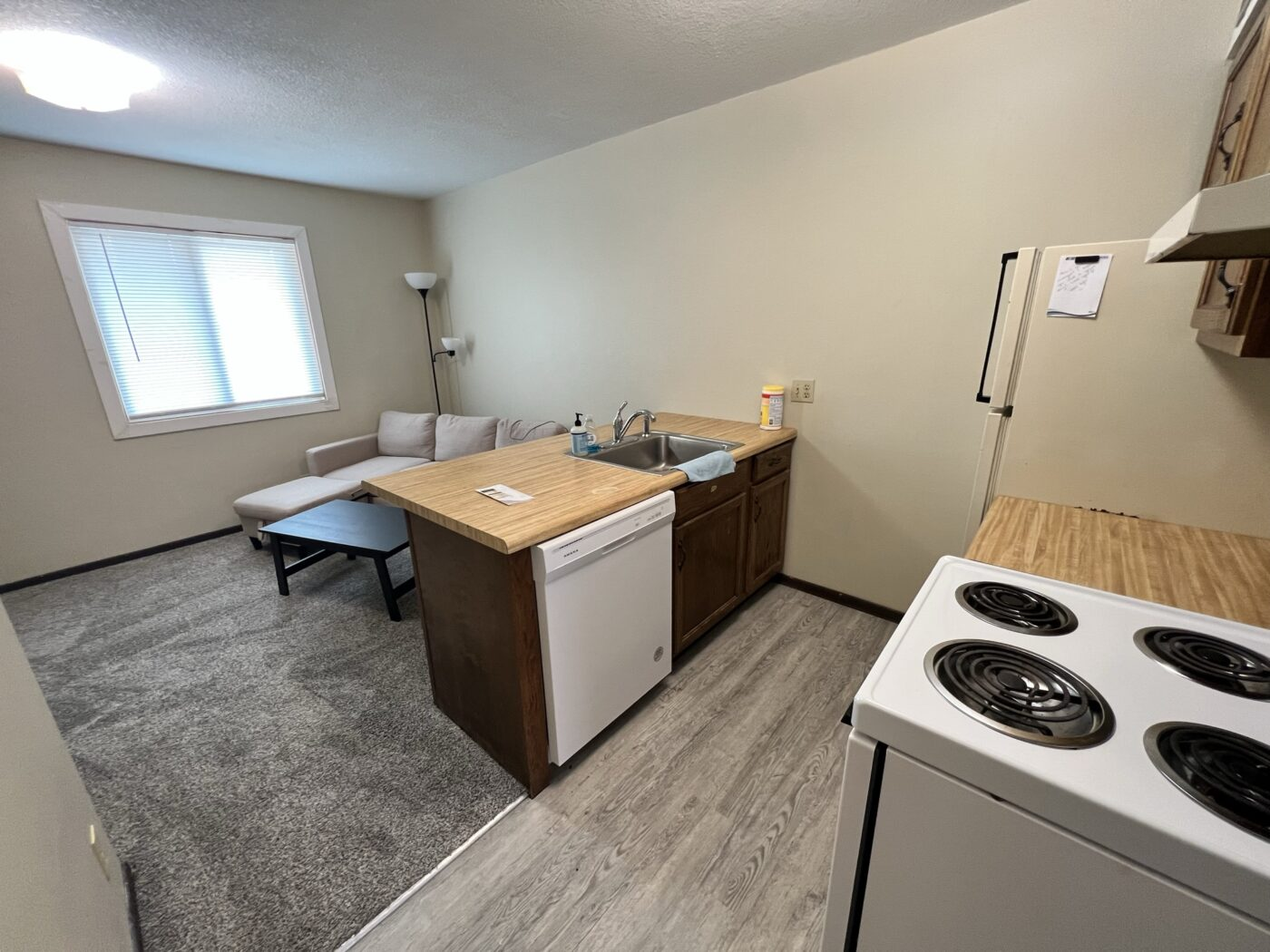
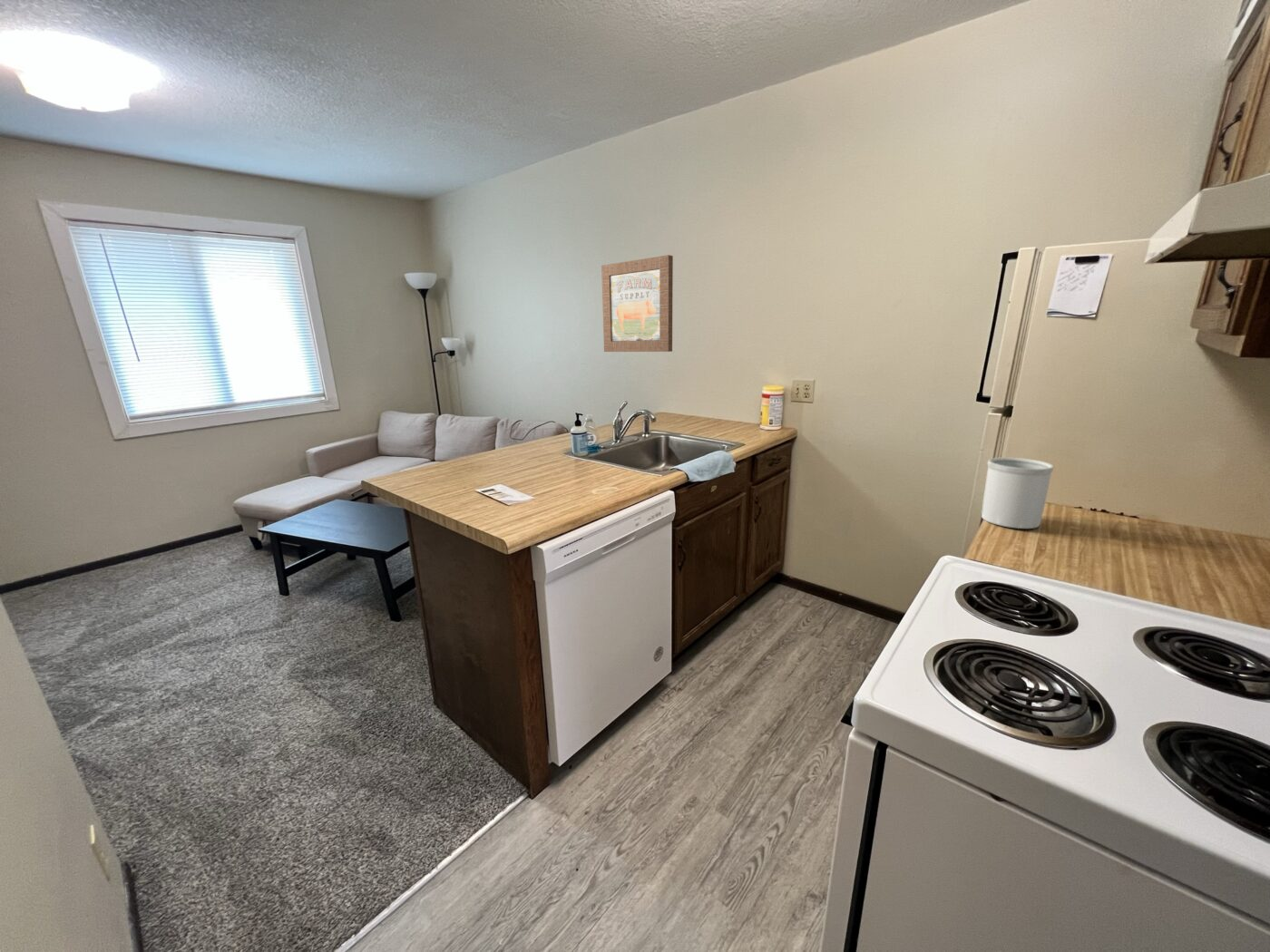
+ wall art [601,254,674,353]
+ utensil holder [981,457,1054,529]
